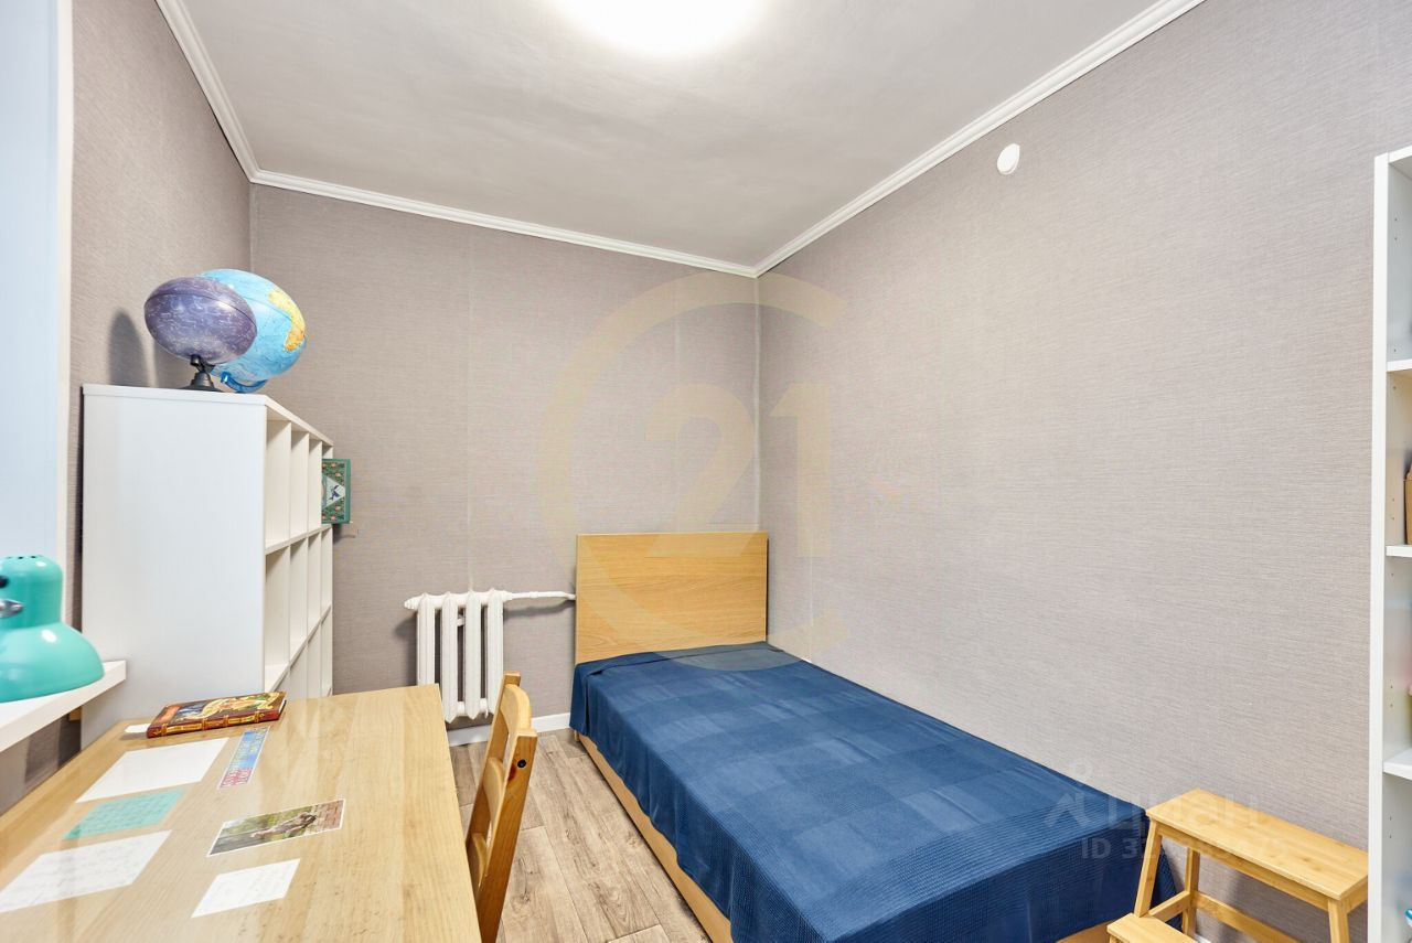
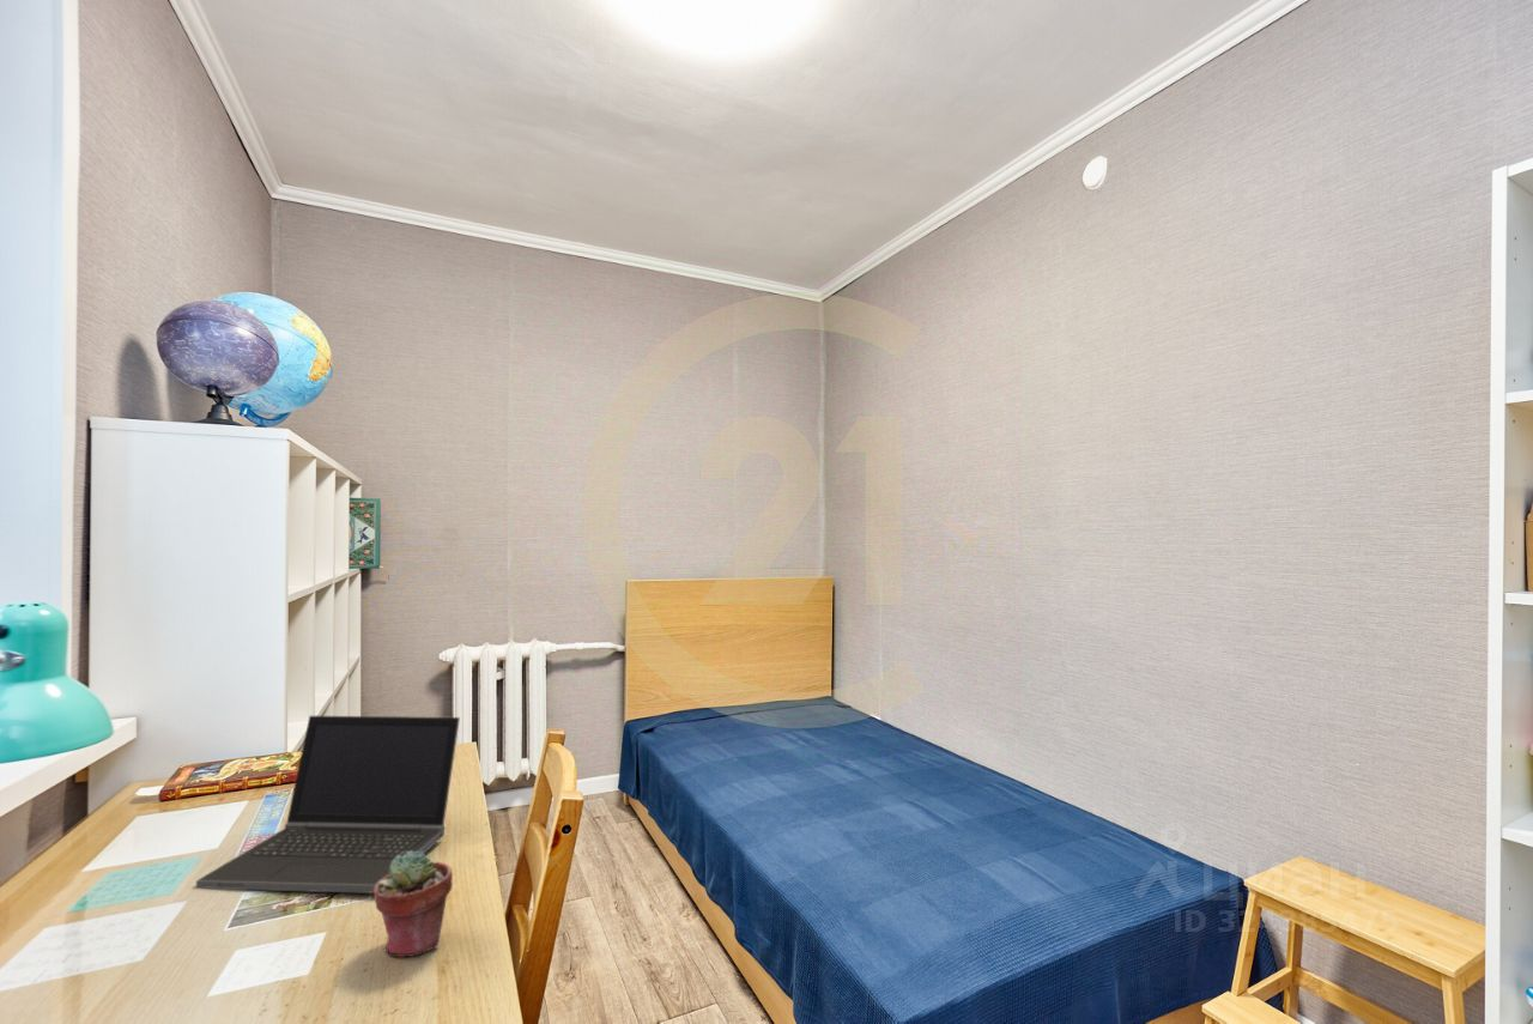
+ laptop computer [195,715,461,895]
+ potted succulent [372,850,454,958]
